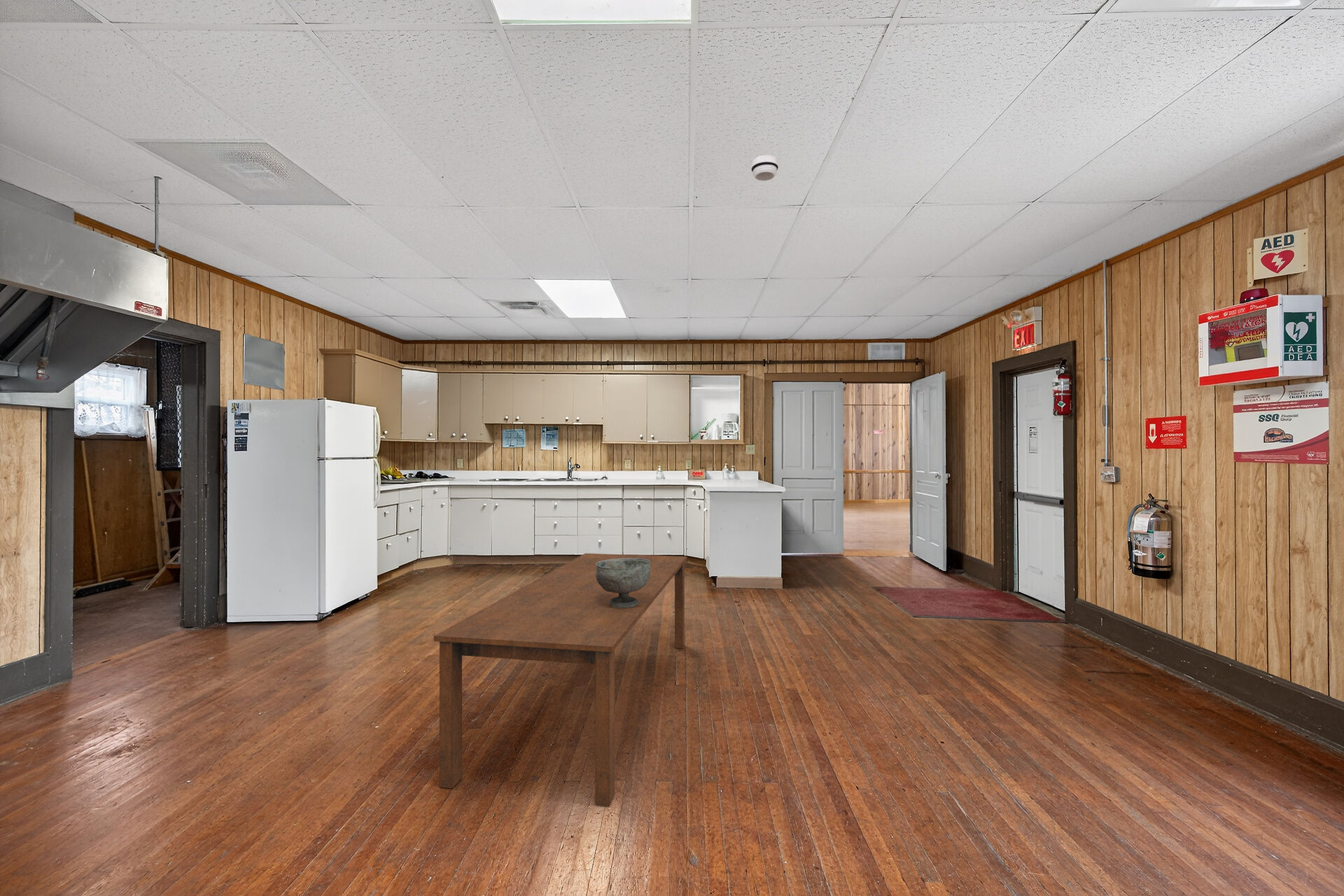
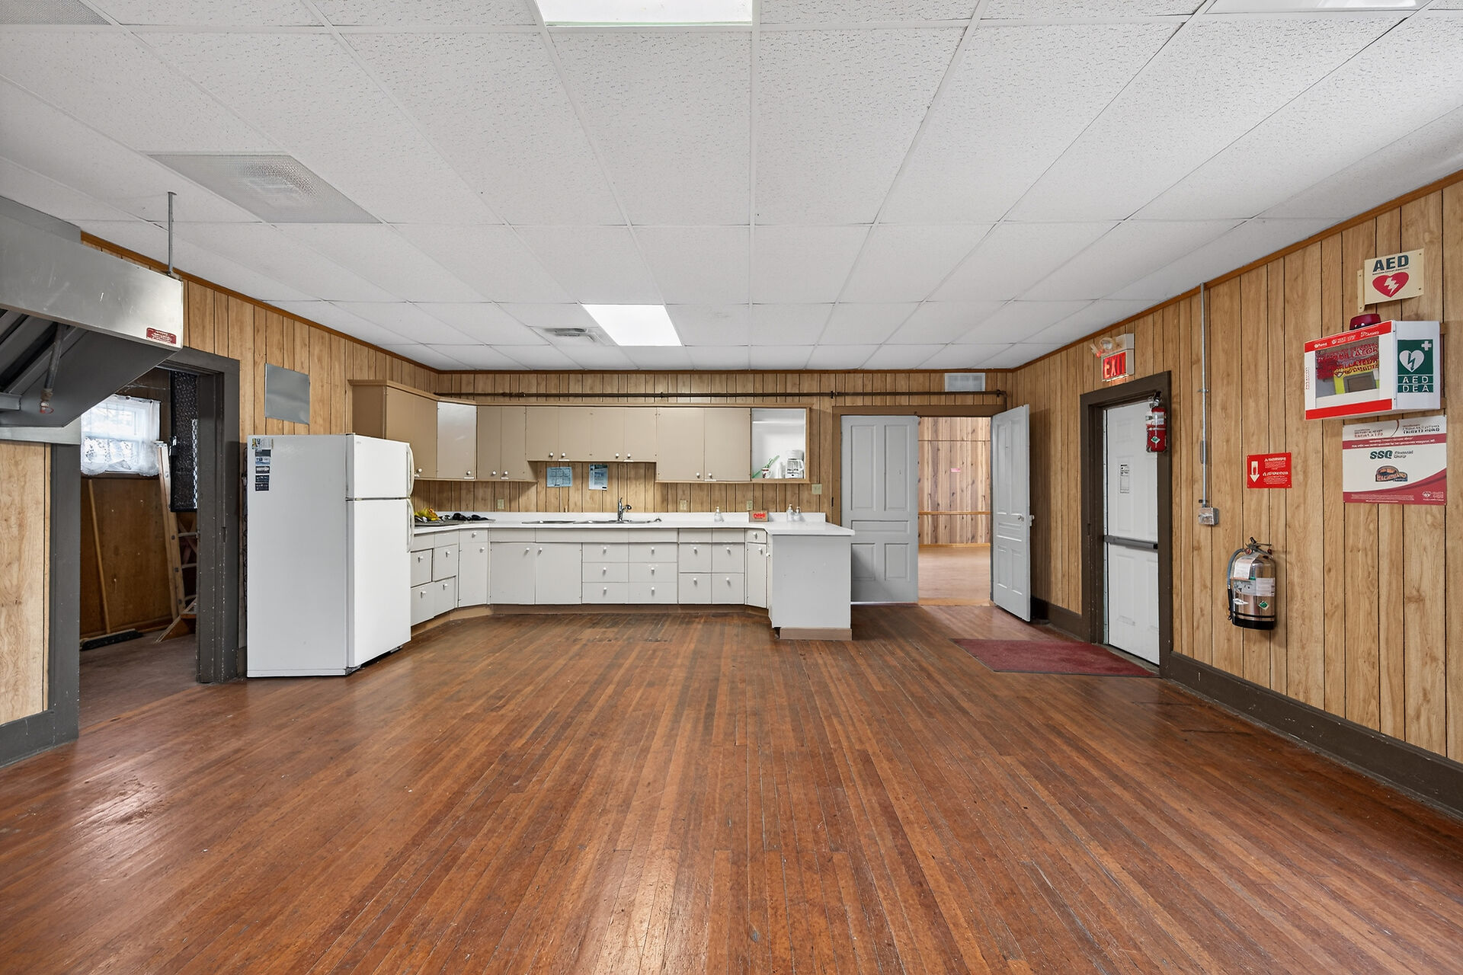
- decorative bowl [596,558,650,608]
- smoke detector [750,155,779,181]
- dining table [433,552,687,807]
